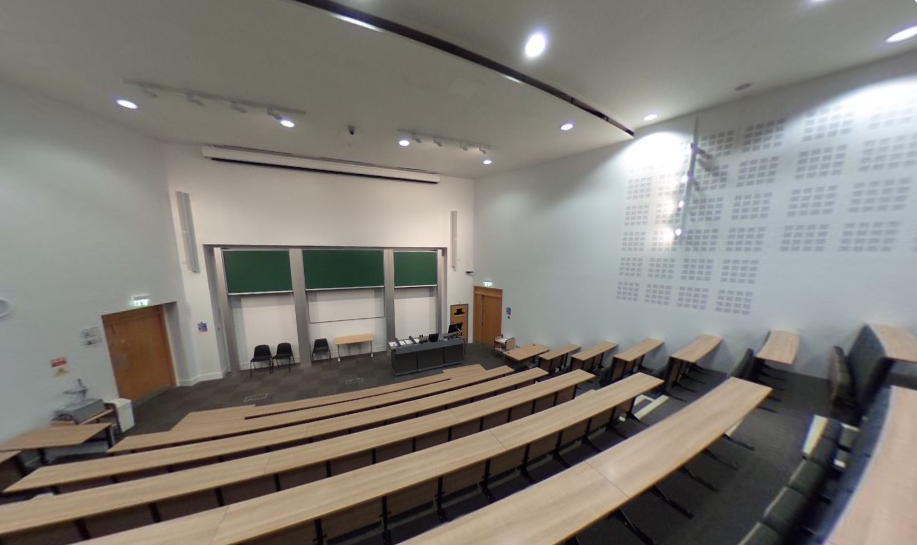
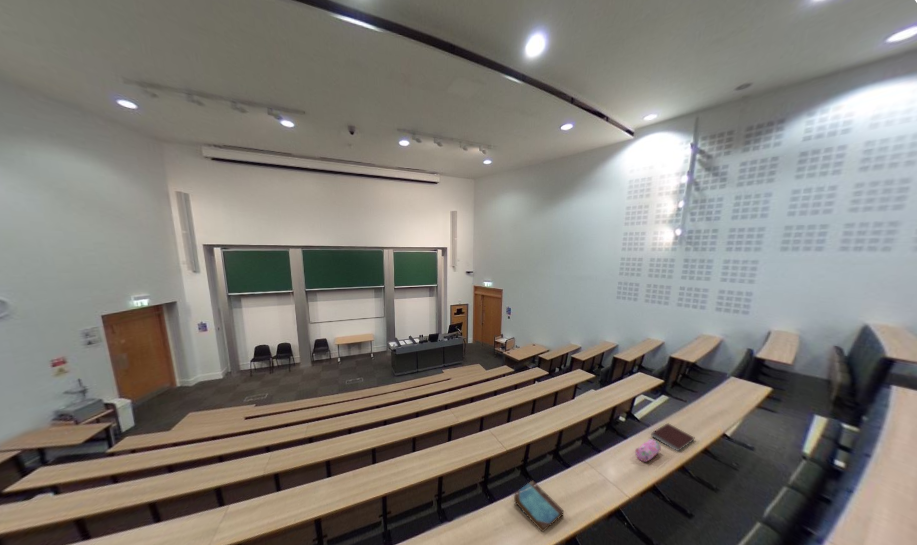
+ notebook [650,422,695,452]
+ pencil case [634,438,662,463]
+ book [513,479,564,533]
